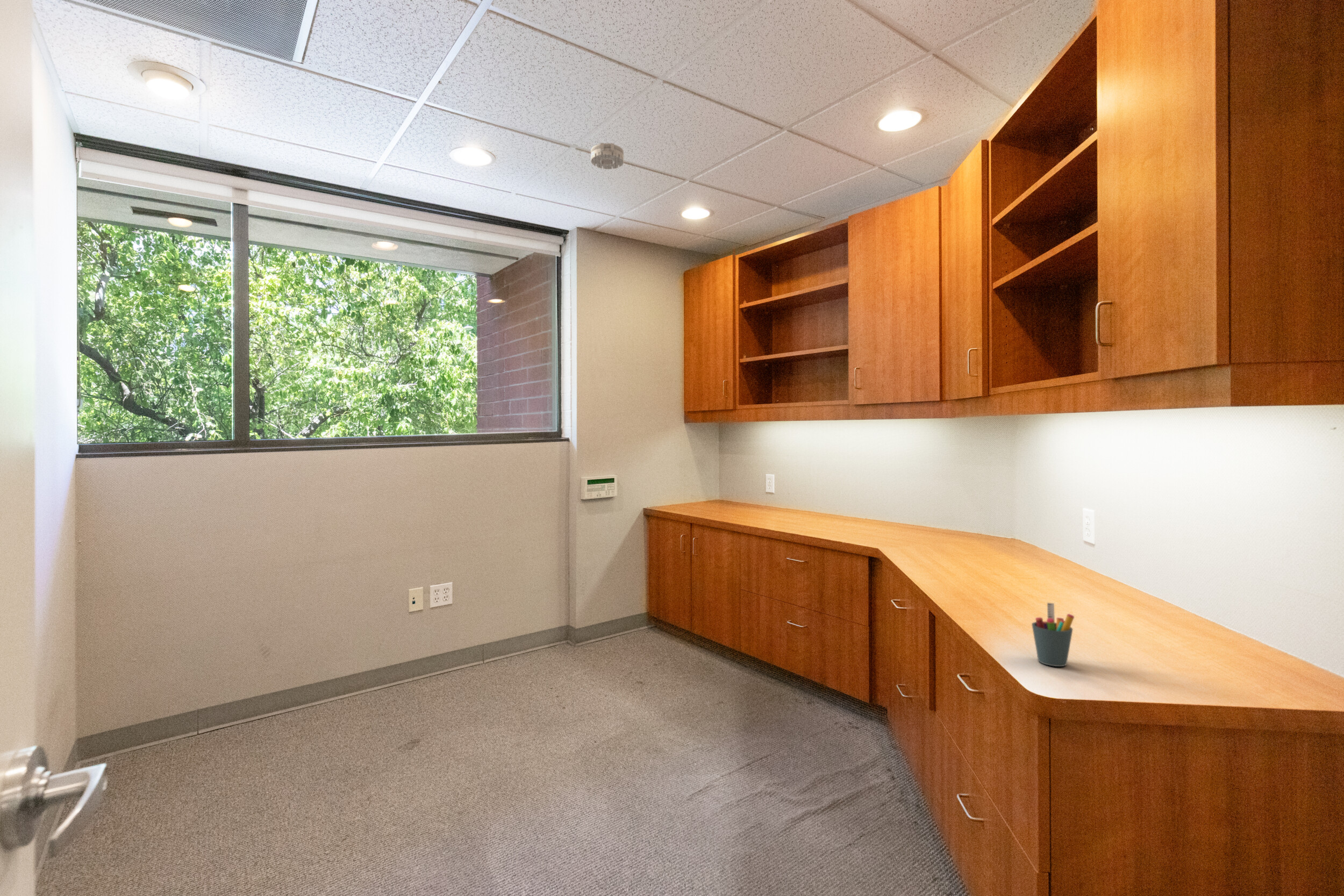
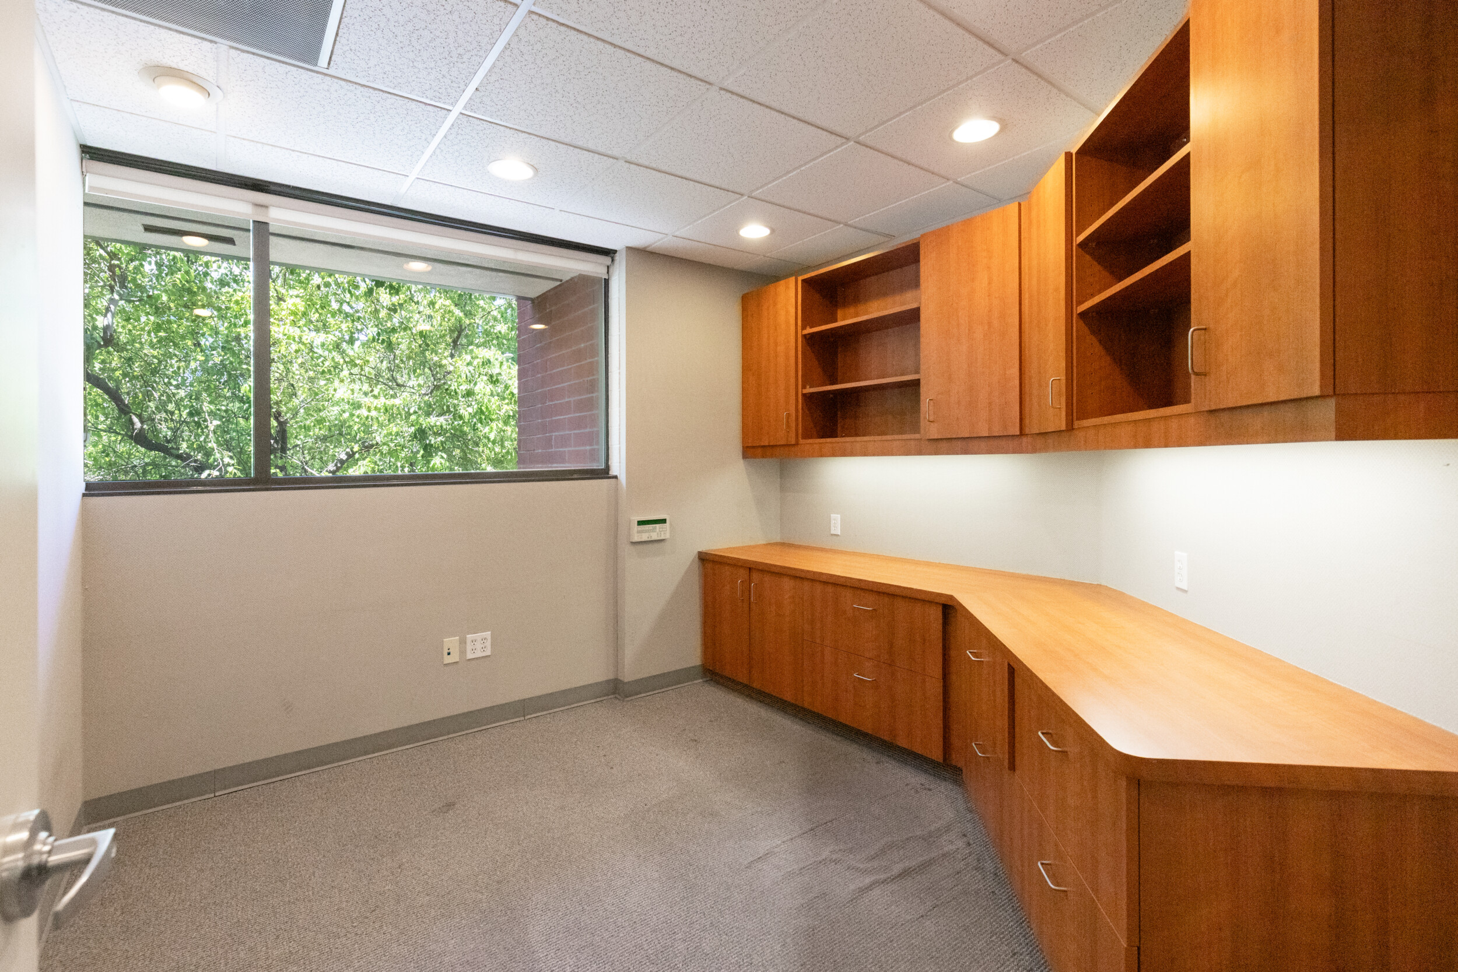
- smoke detector [590,142,624,170]
- pen holder [1031,602,1075,667]
